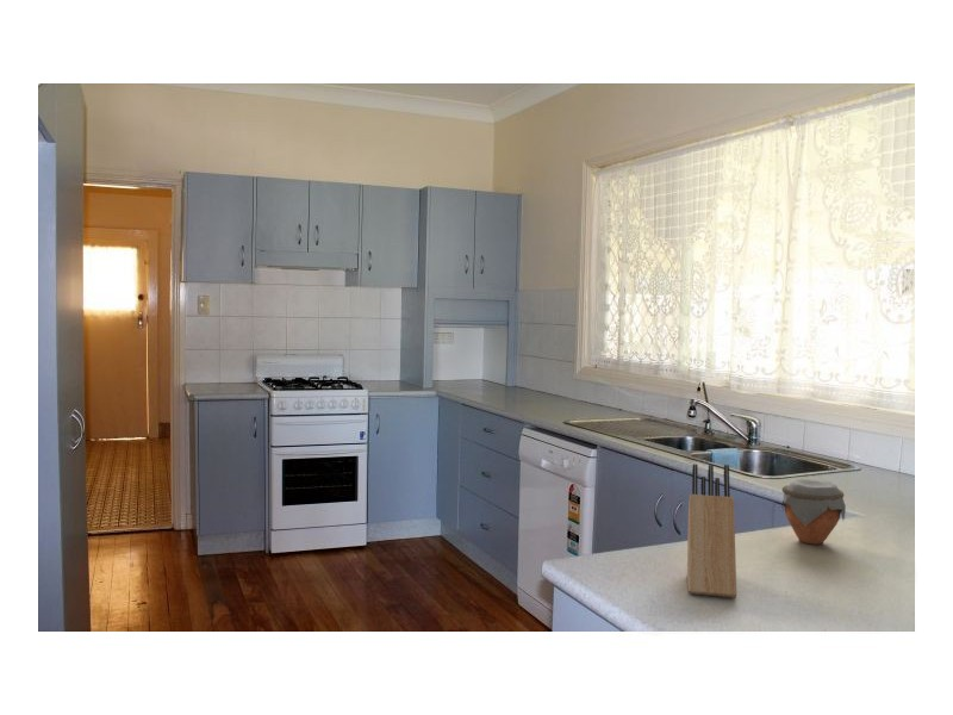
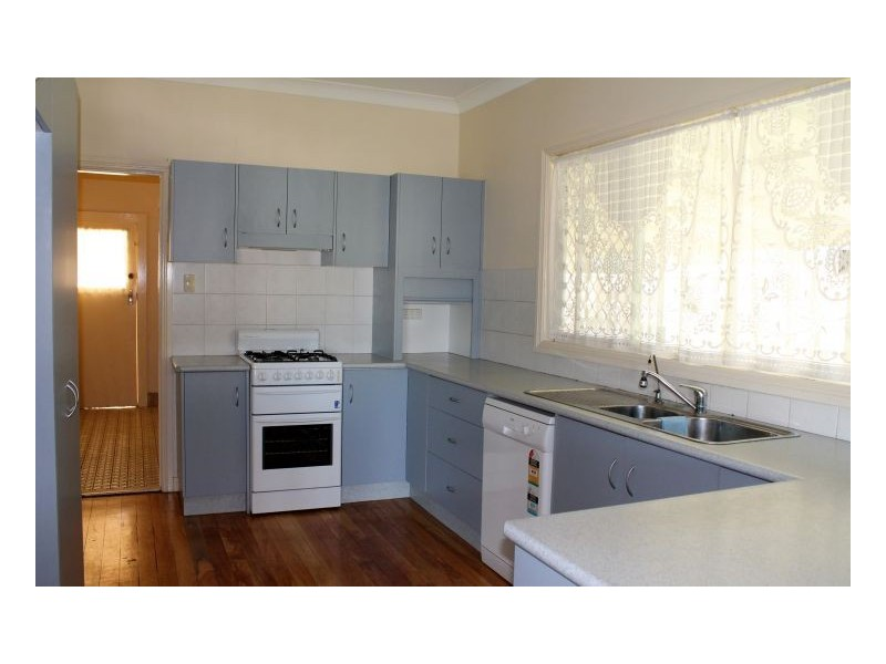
- jar [780,478,847,546]
- knife block [686,462,737,599]
